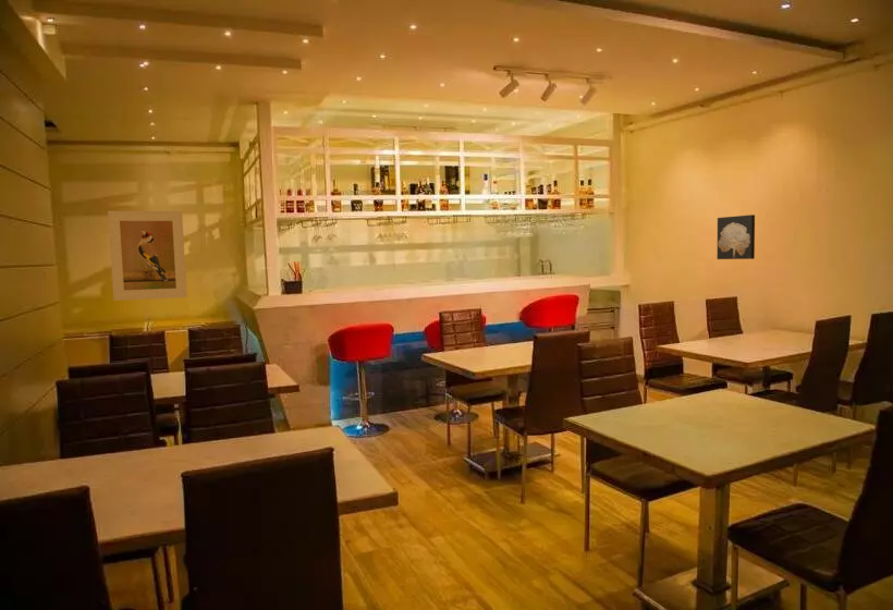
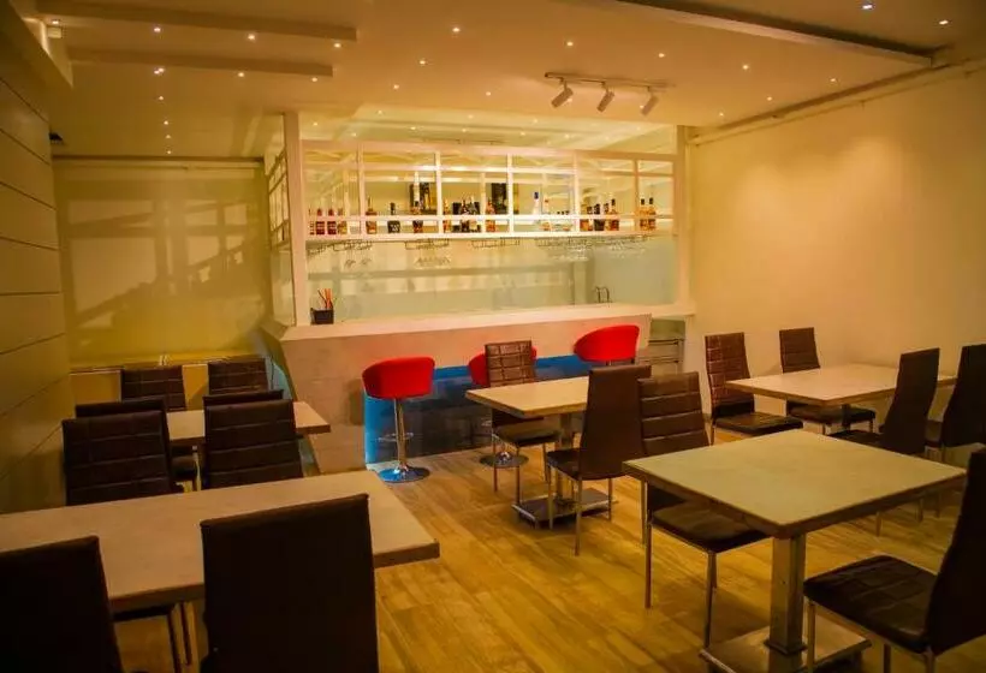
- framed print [107,210,187,302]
- wall art [717,213,756,260]
